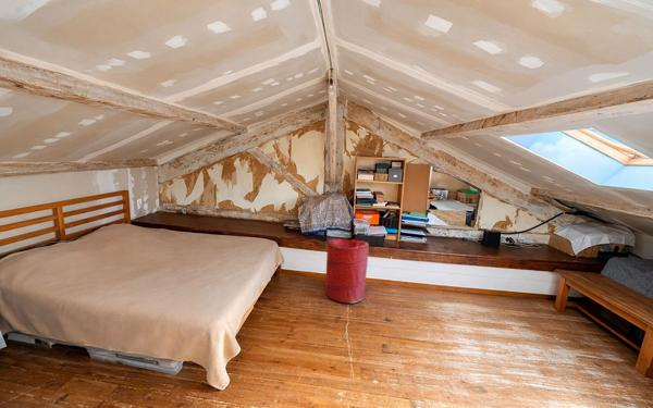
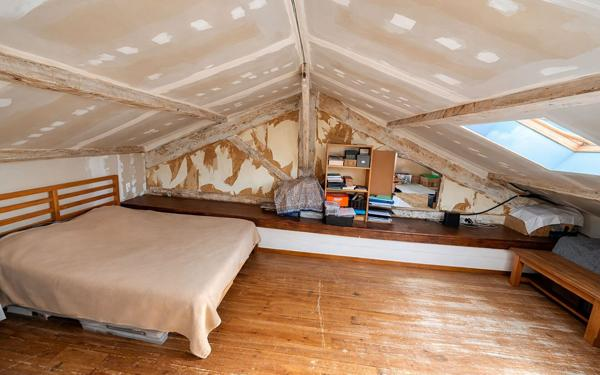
- laundry hamper [324,238,370,304]
